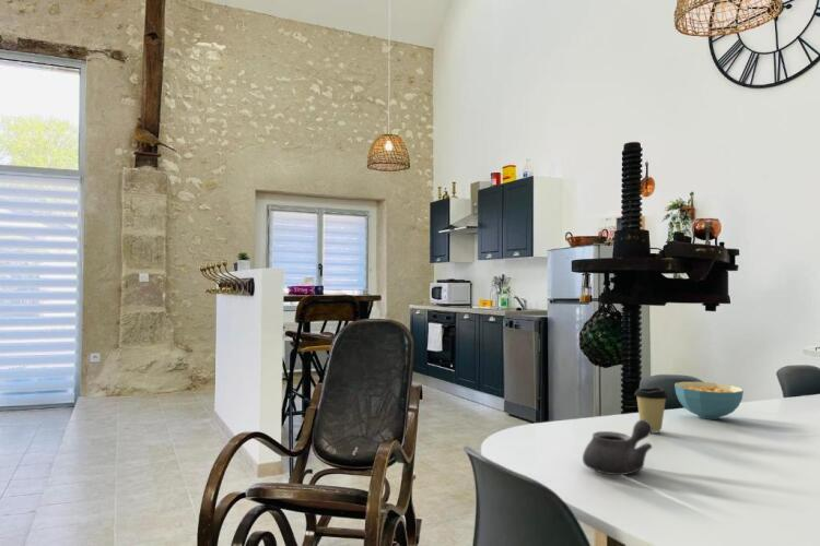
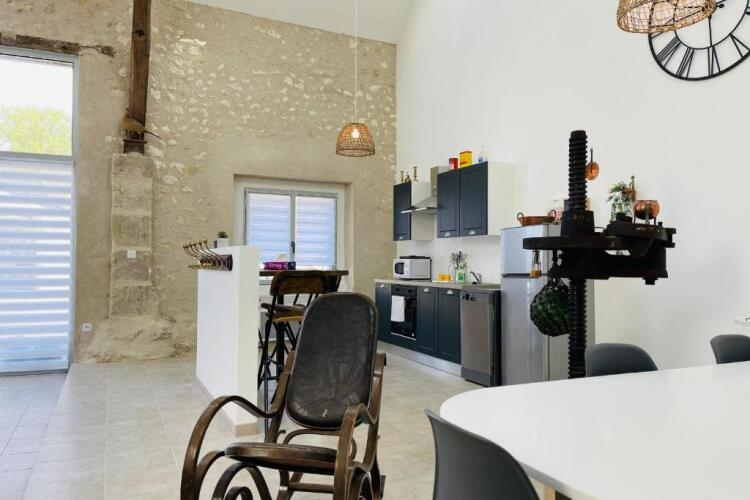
- teapot [582,419,654,476]
- coffee cup [633,387,669,434]
- cereal bowl [673,381,745,420]
